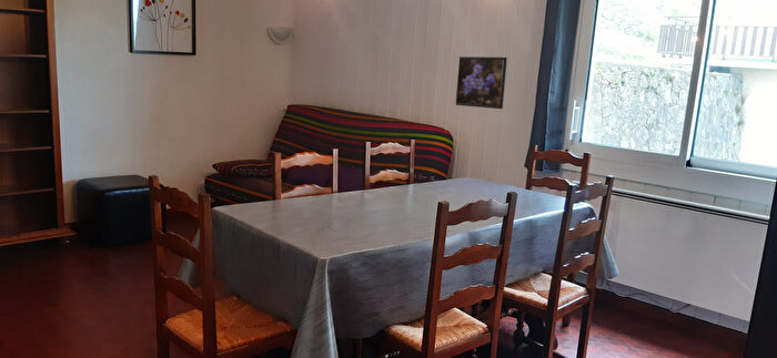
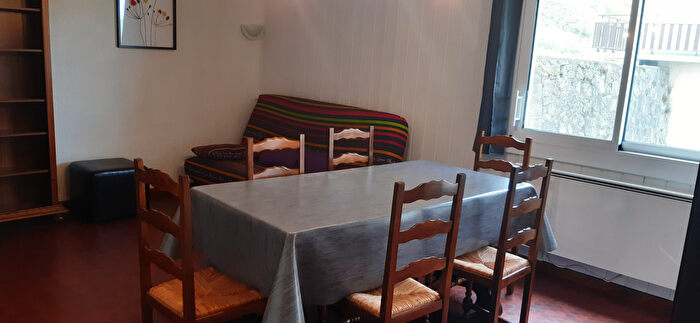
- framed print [454,55,508,110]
